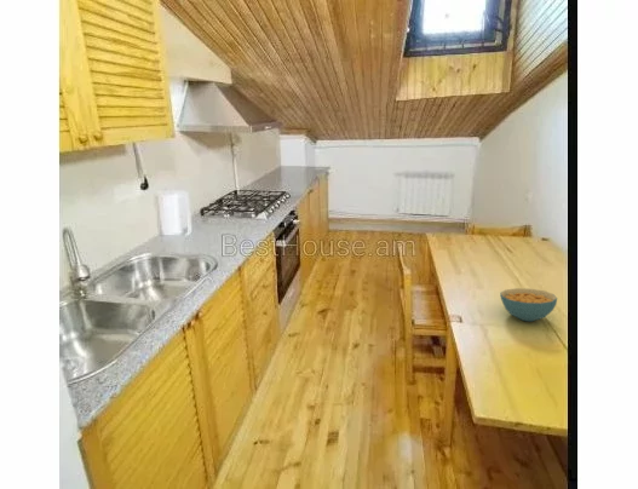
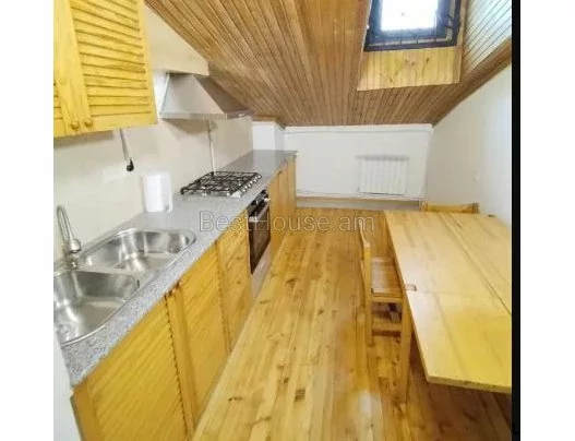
- cereal bowl [499,287,558,322]
